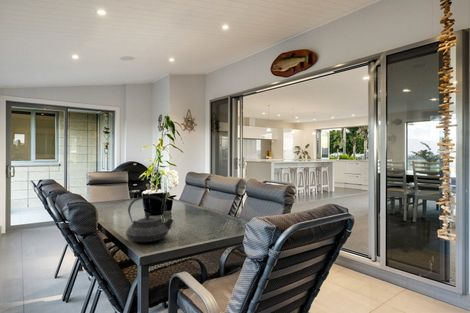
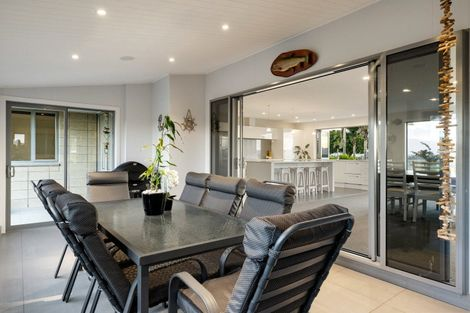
- teapot [125,195,175,243]
